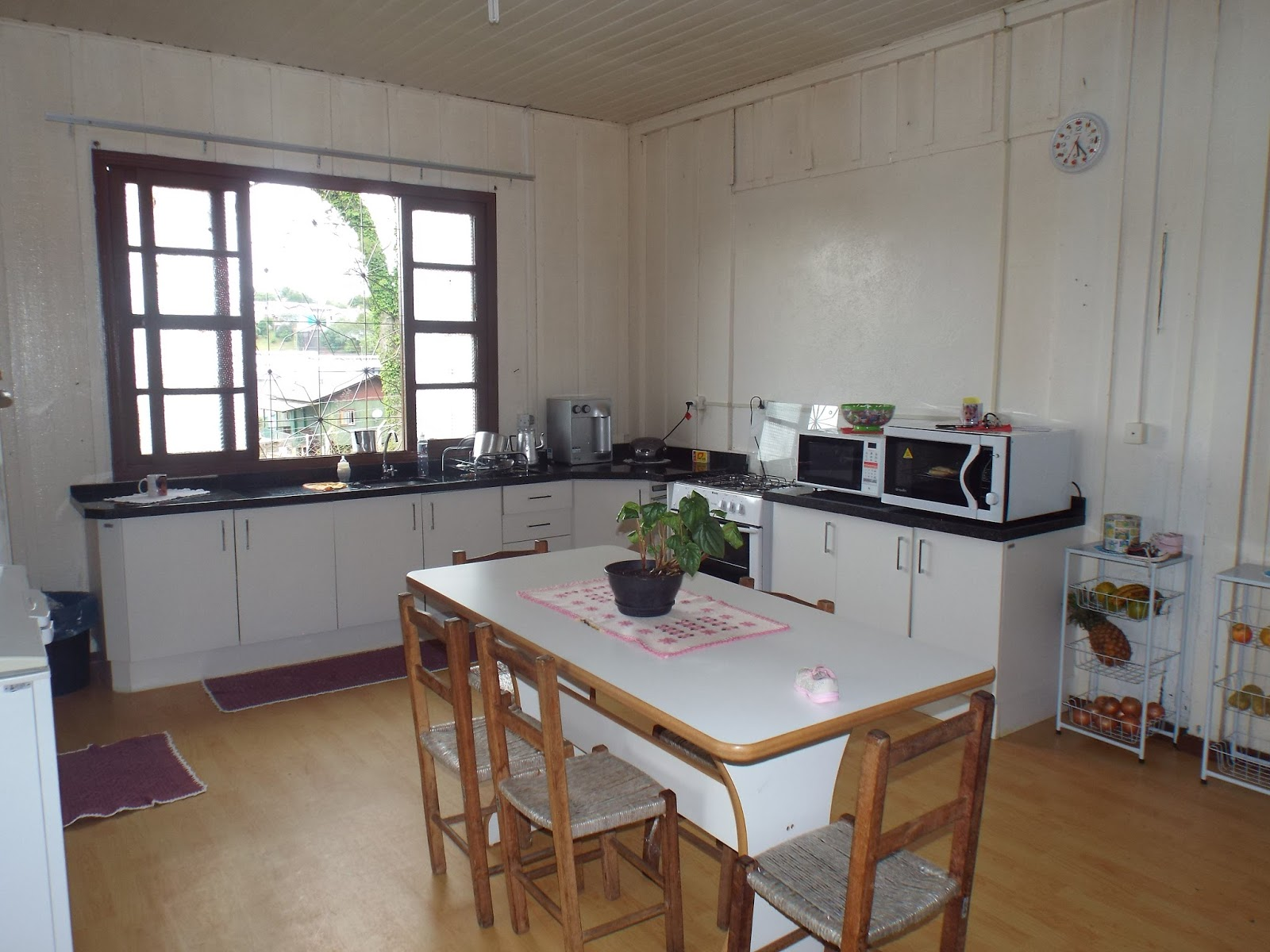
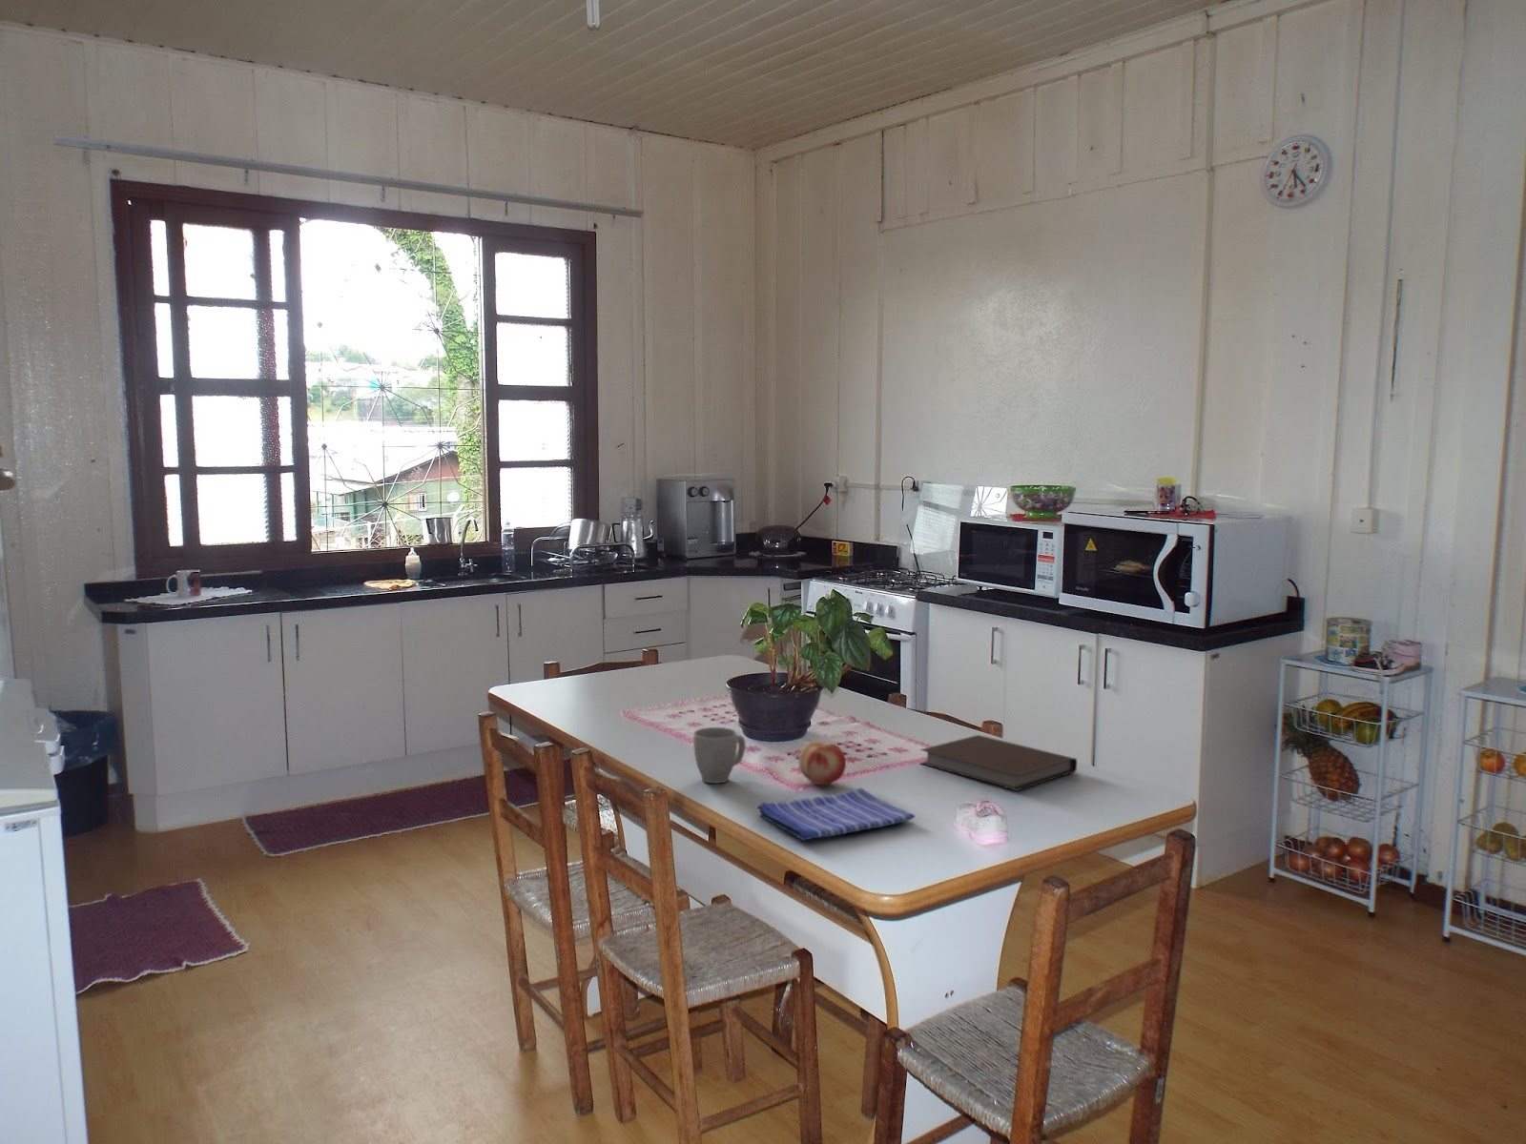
+ fruit [798,741,847,786]
+ notebook [918,734,1078,791]
+ dish towel [756,787,916,841]
+ mug [692,727,747,785]
